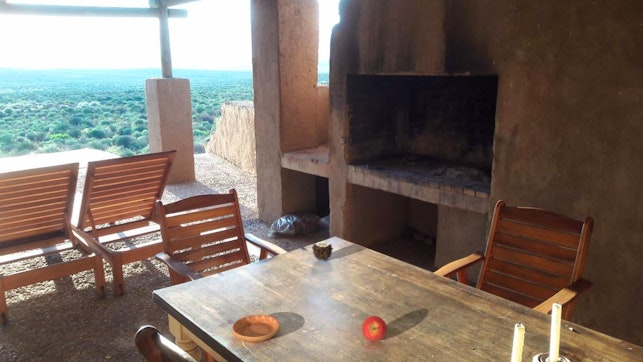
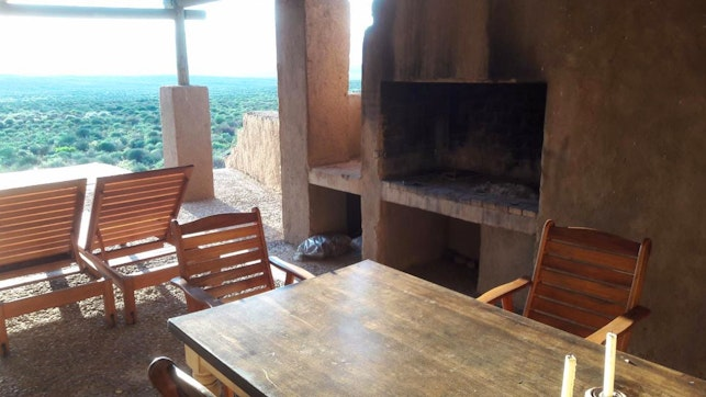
- candle [311,241,334,262]
- fruit [361,315,388,342]
- saucer [231,314,281,343]
